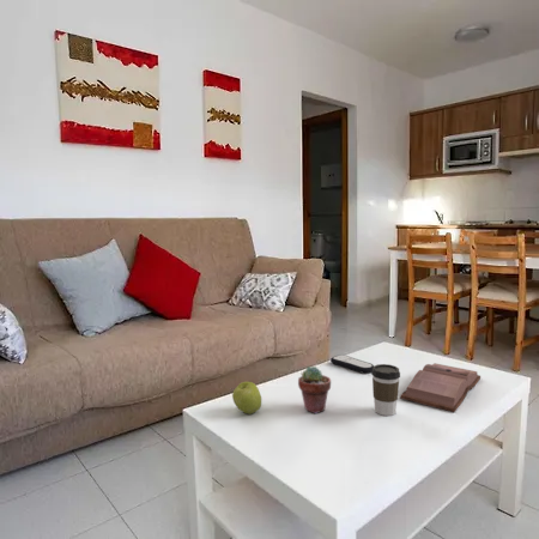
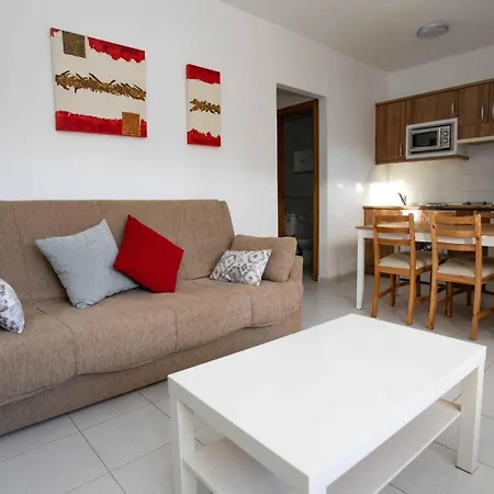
- potted succulent [297,365,332,414]
- apple [231,381,262,416]
- remote control [329,353,375,375]
- hardback book [399,362,482,413]
- coffee cup [370,363,401,417]
